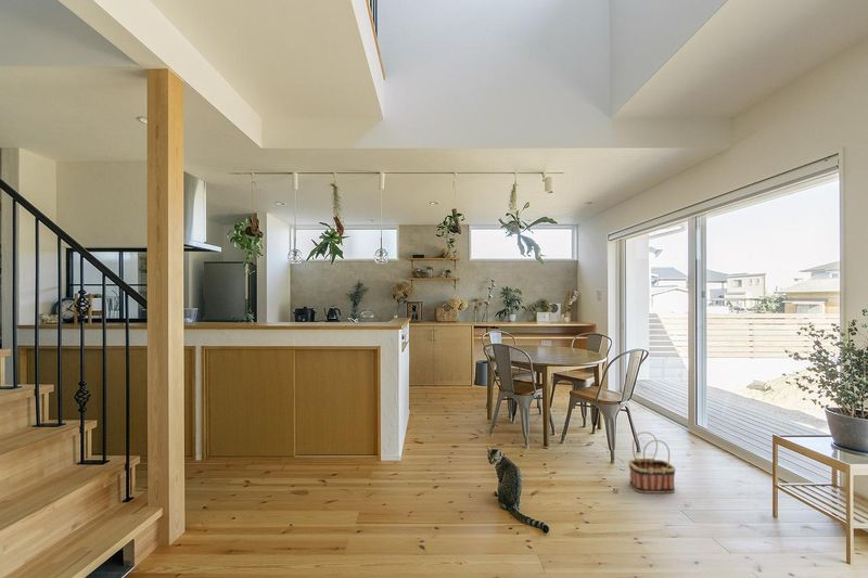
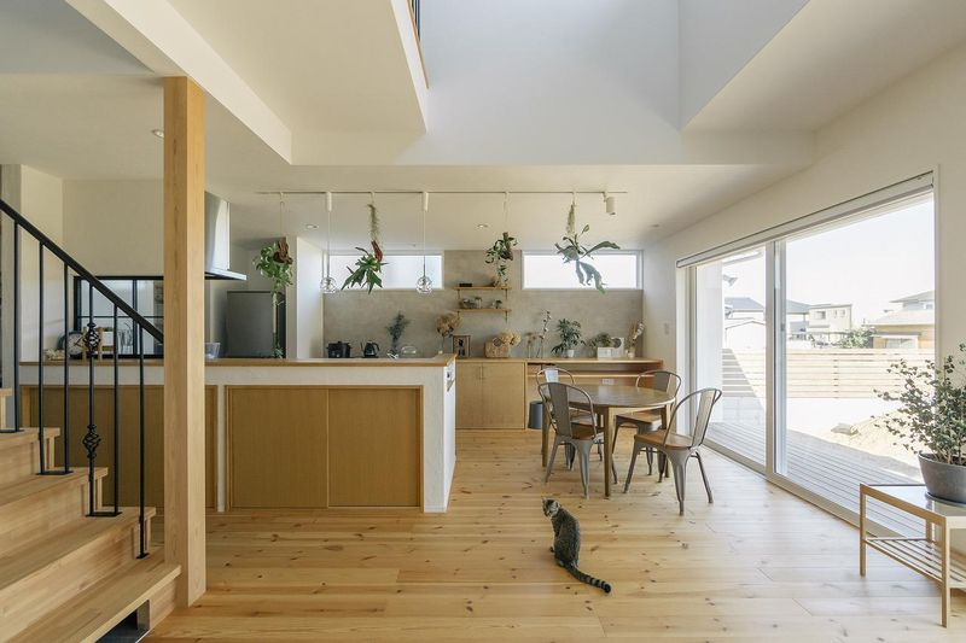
- basket [627,431,677,494]
